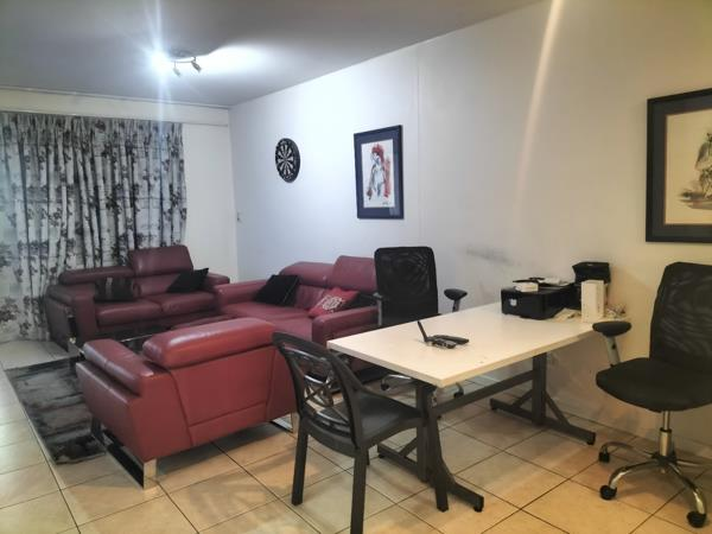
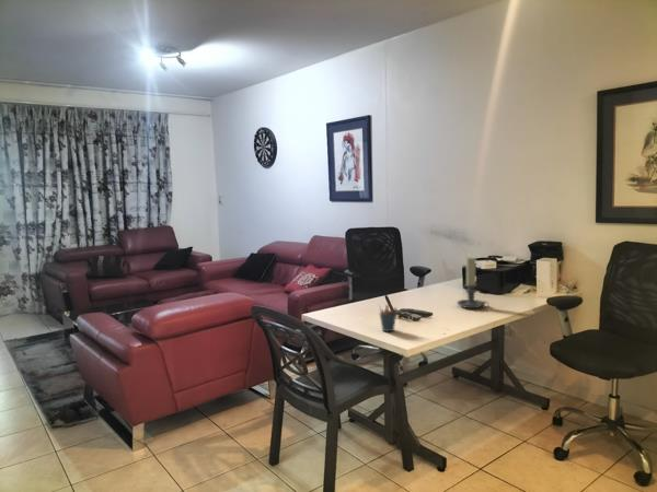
+ candle holder [456,257,489,309]
+ pen holder [378,304,397,332]
